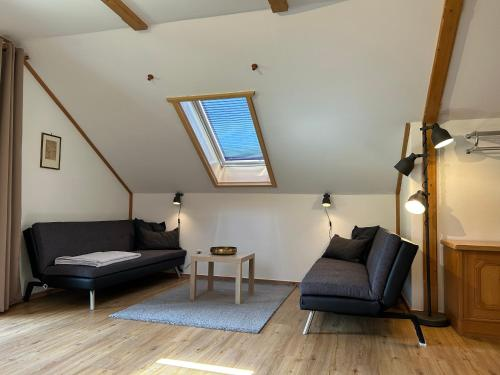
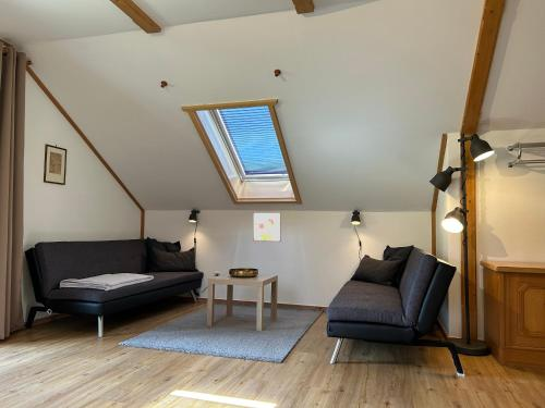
+ wall art [252,211,282,243]
